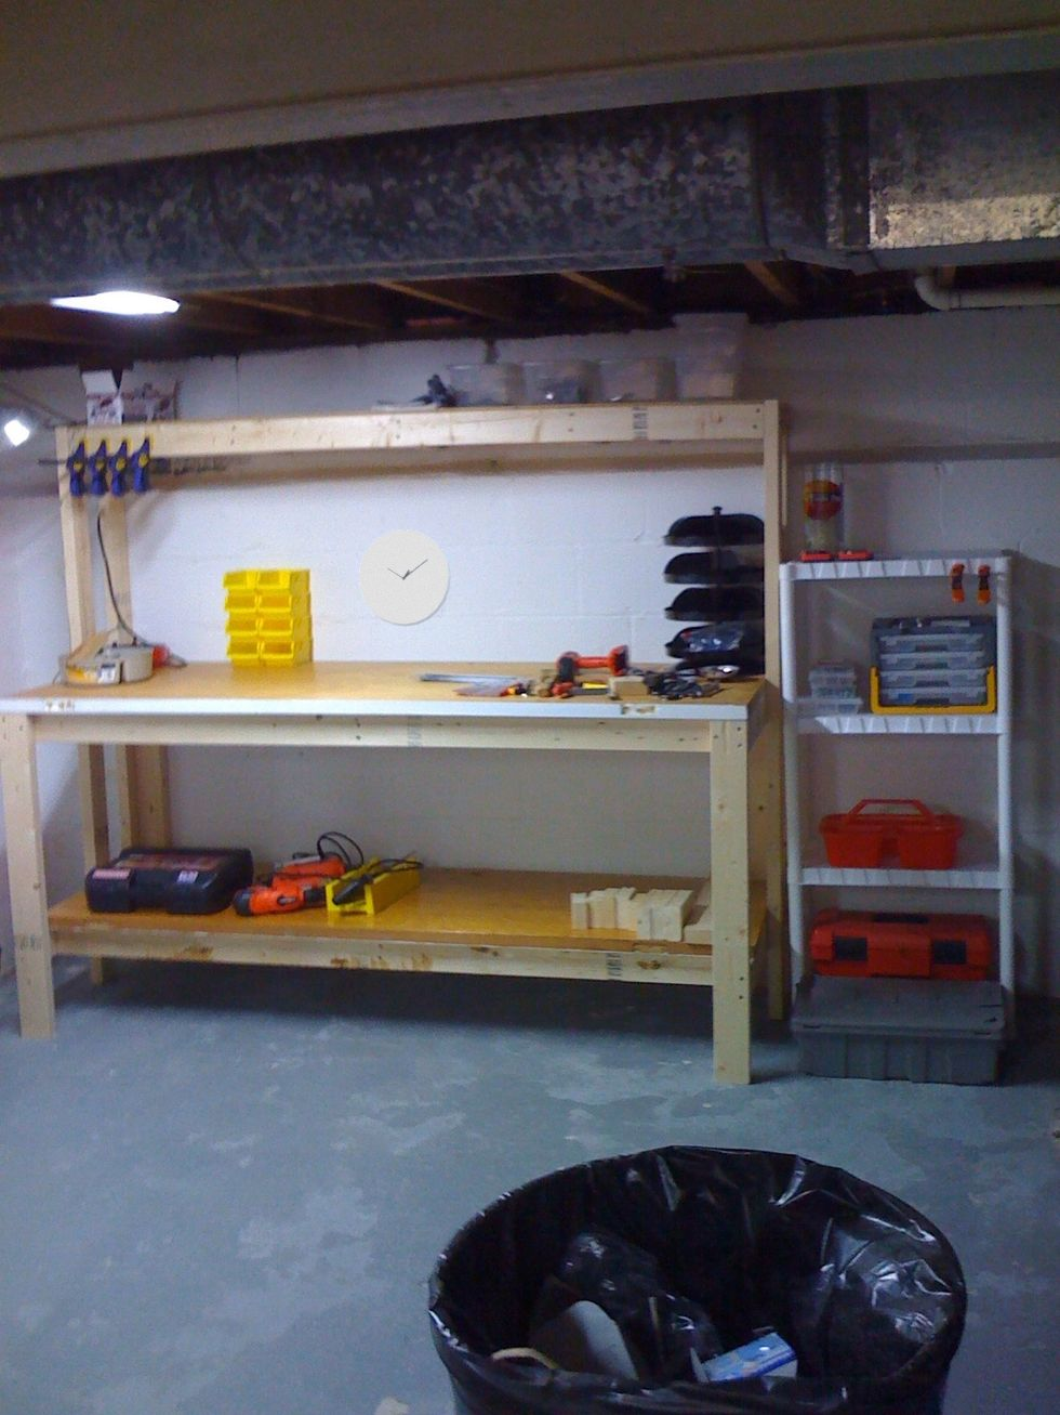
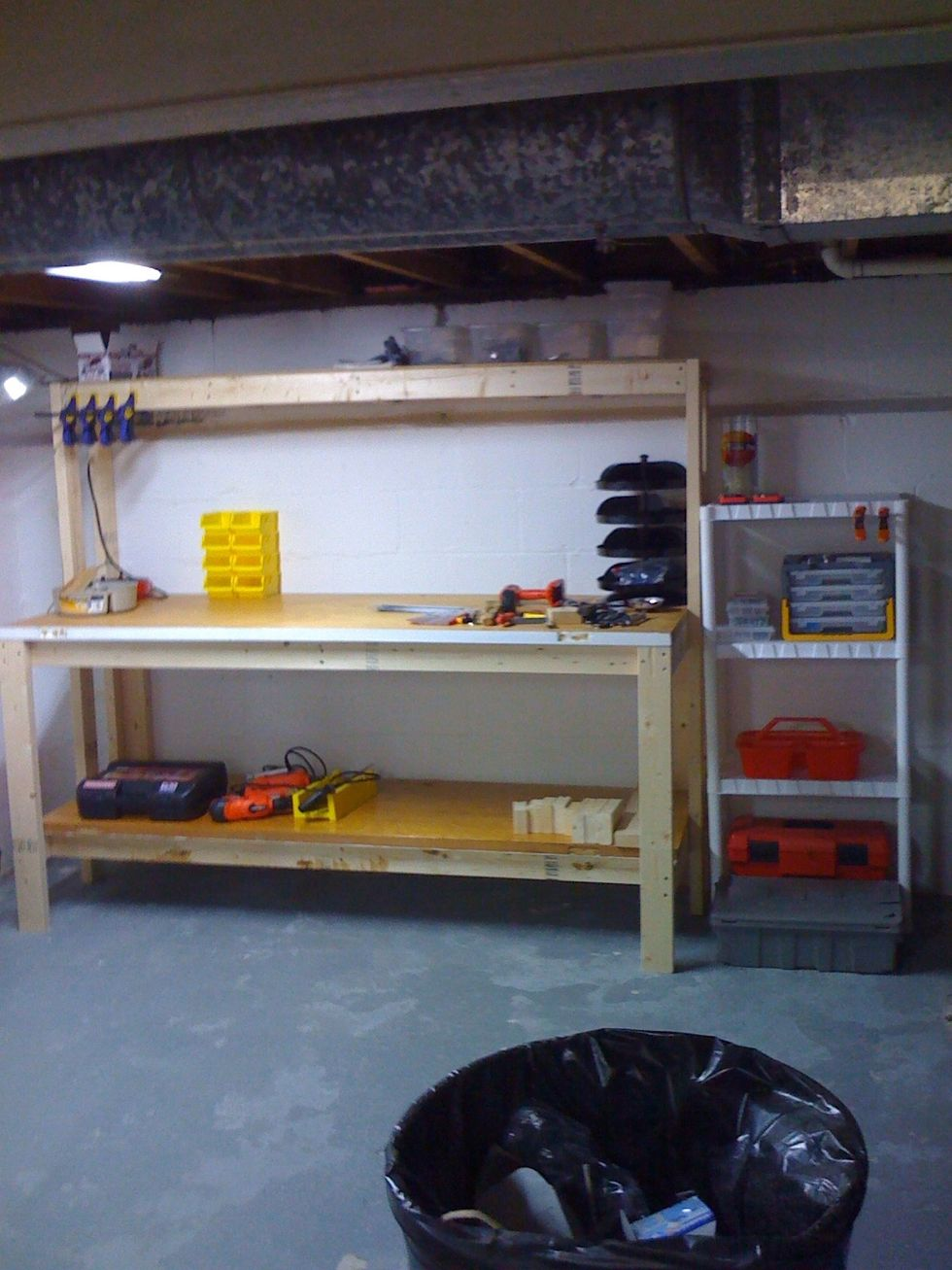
- wall clock [359,528,451,627]
